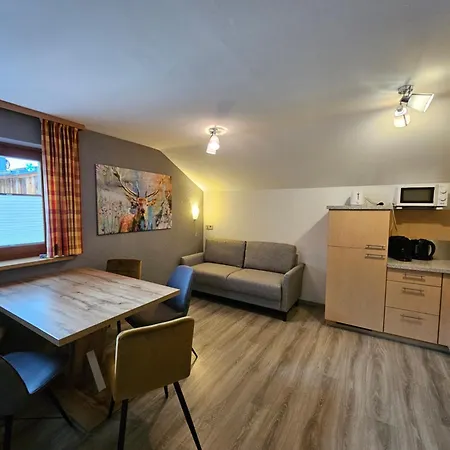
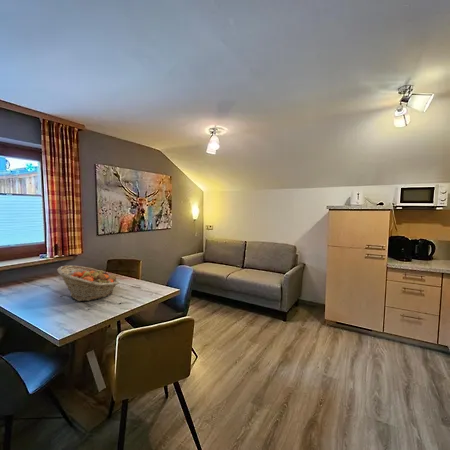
+ fruit basket [56,265,120,302]
